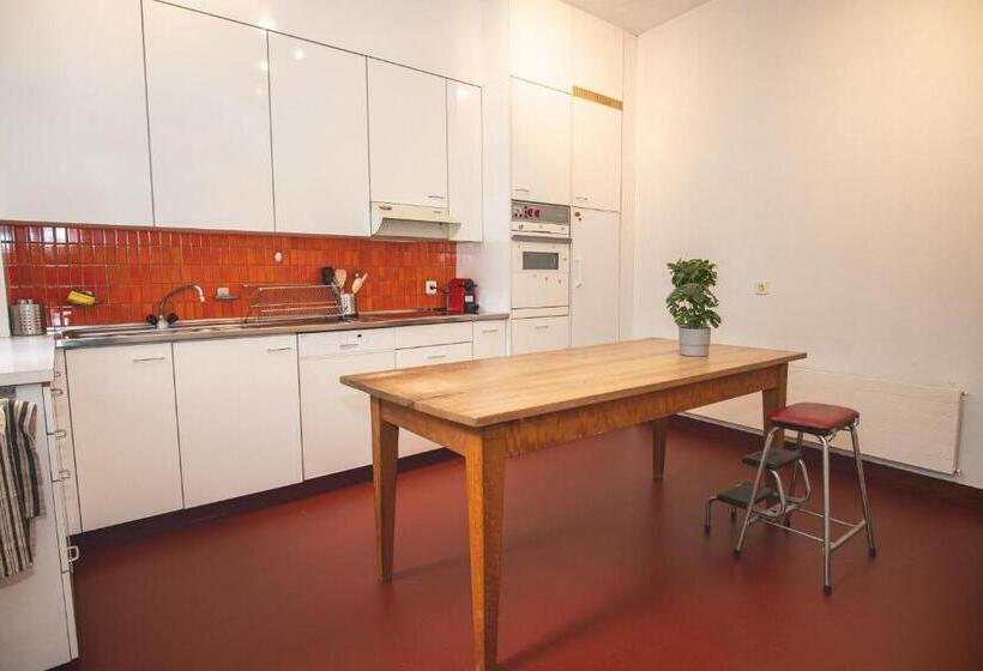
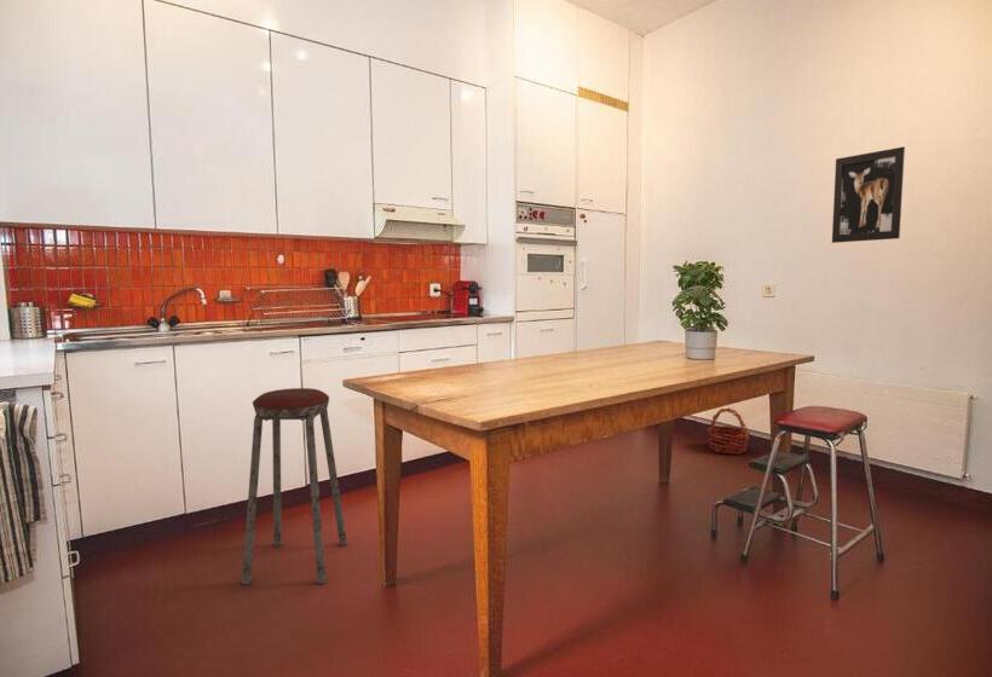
+ basket [705,407,751,455]
+ wall art [831,146,906,244]
+ music stool [241,387,348,586]
